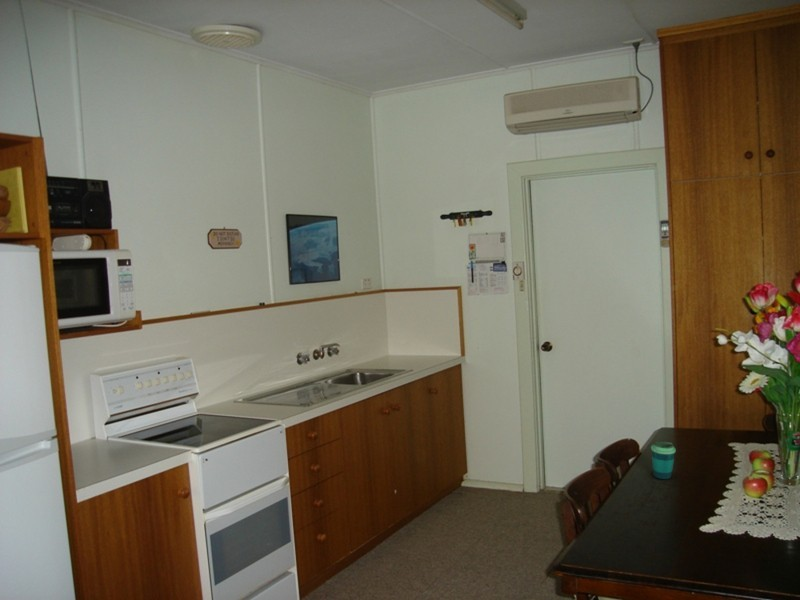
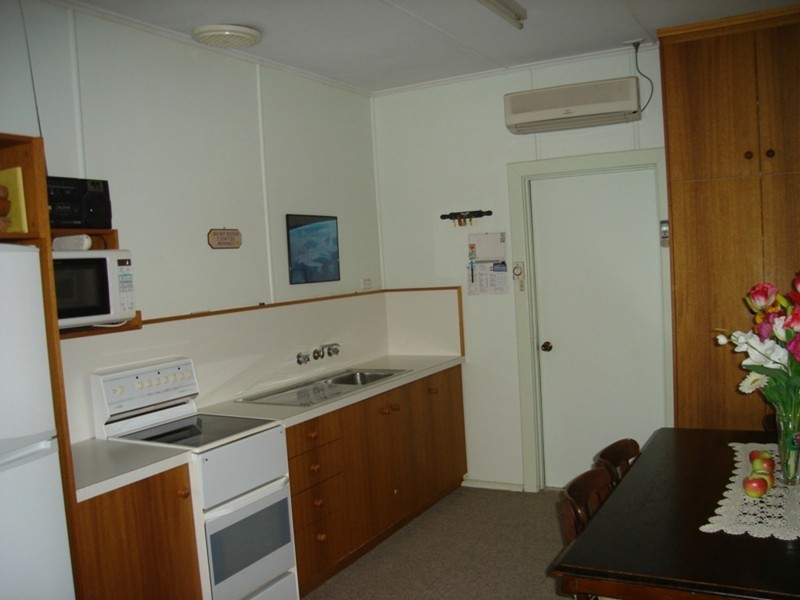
- cup [650,441,677,480]
